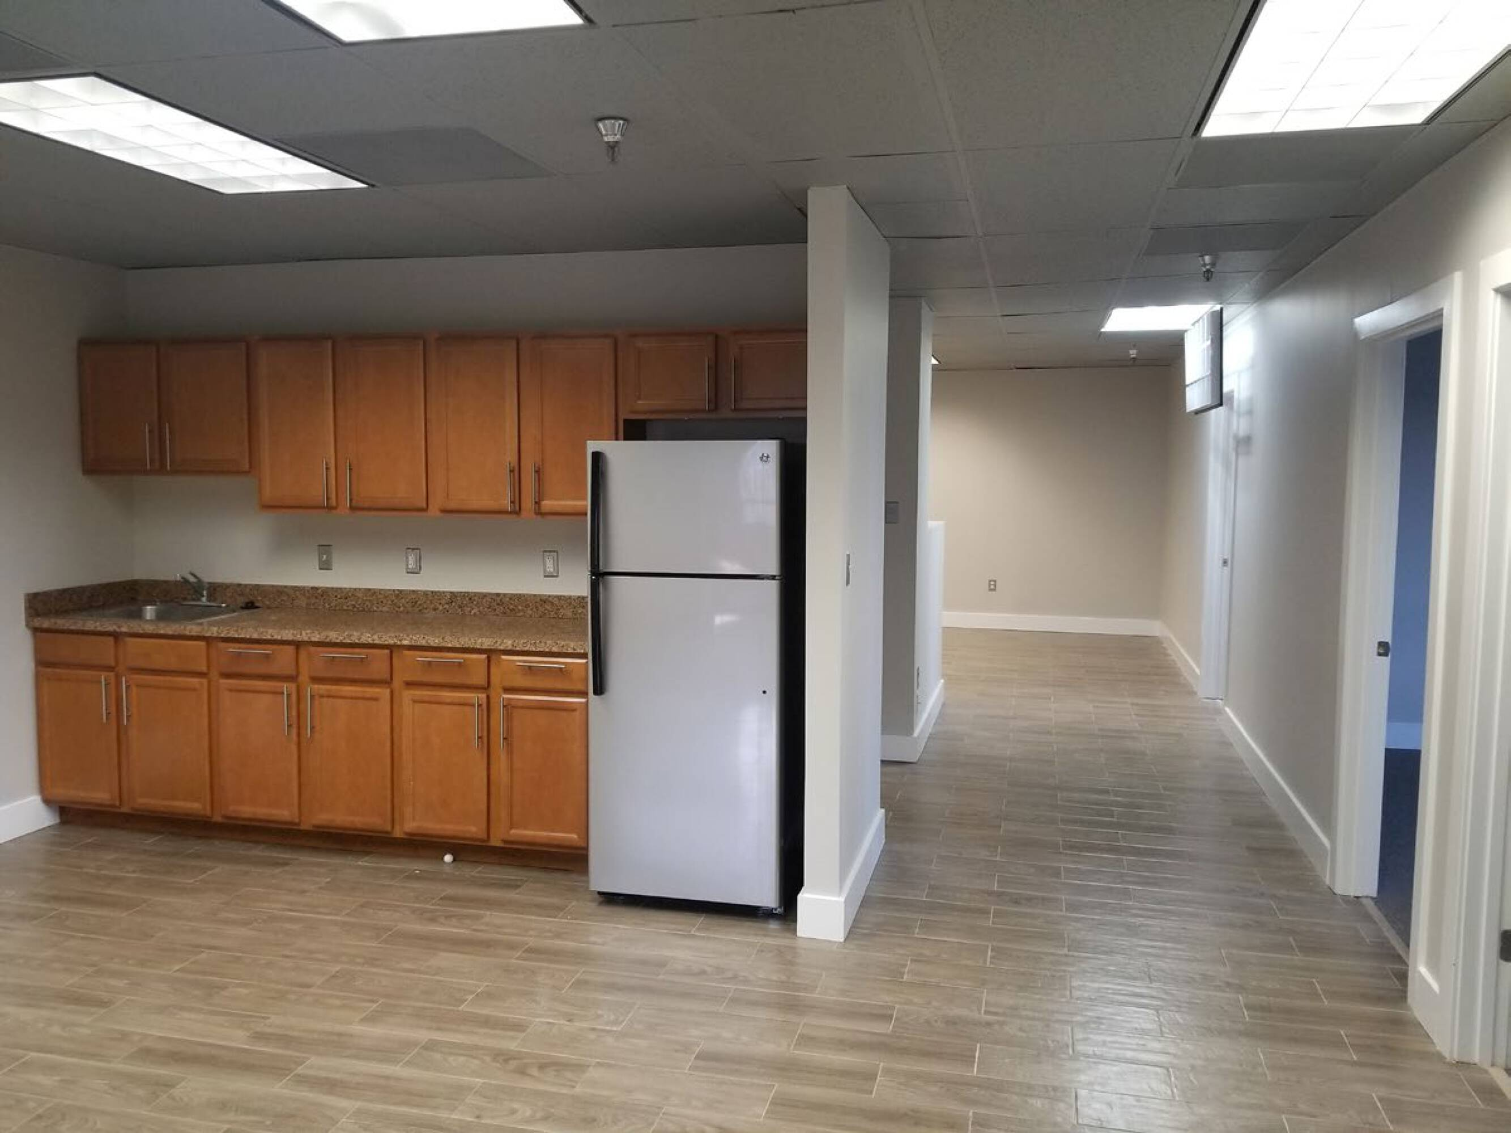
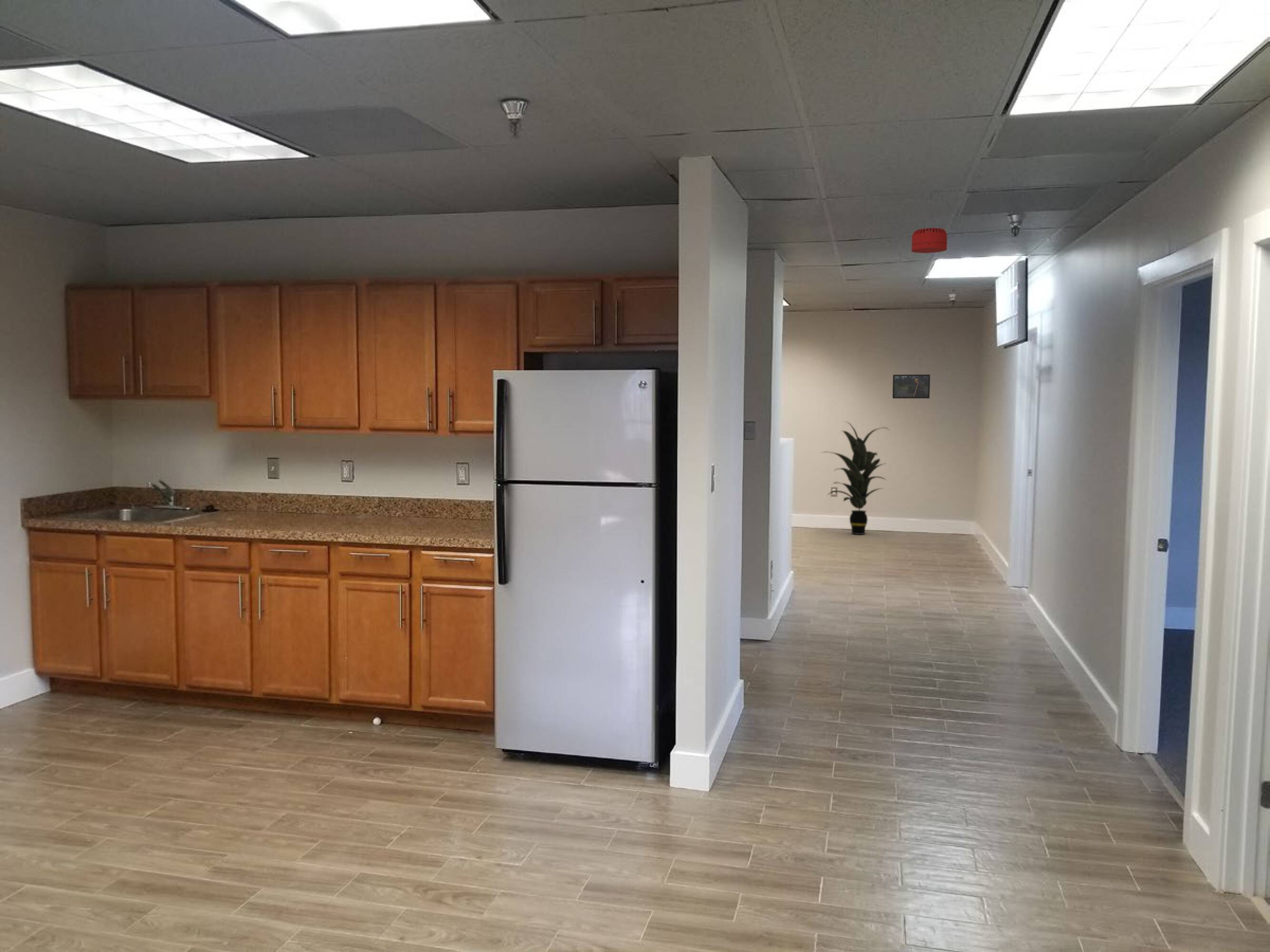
+ smoke detector [911,228,948,254]
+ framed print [892,374,930,399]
+ indoor plant [820,421,890,535]
